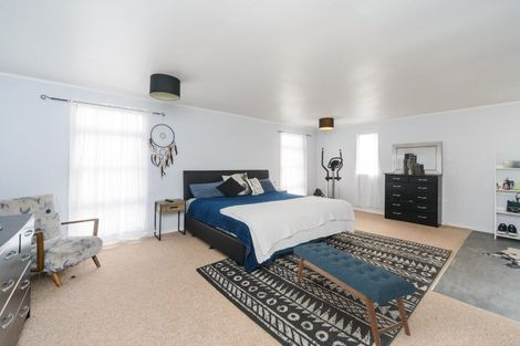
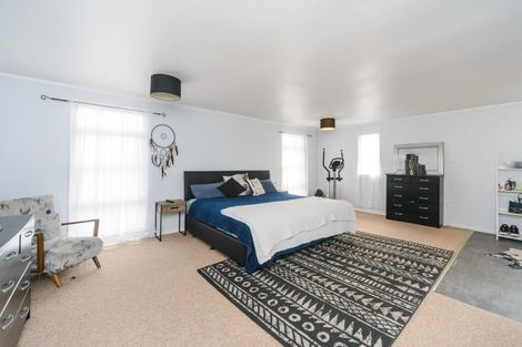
- bench [293,242,417,346]
